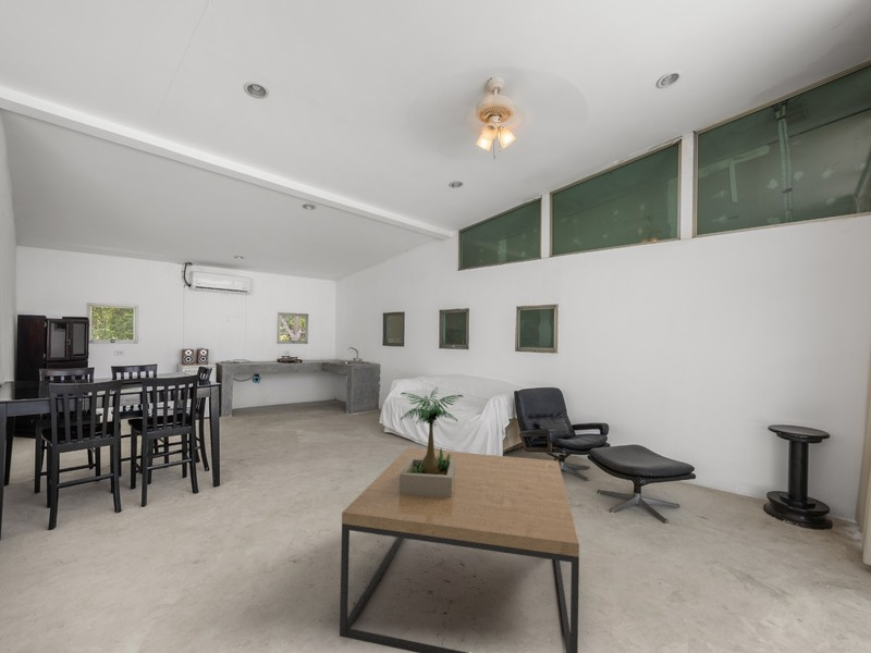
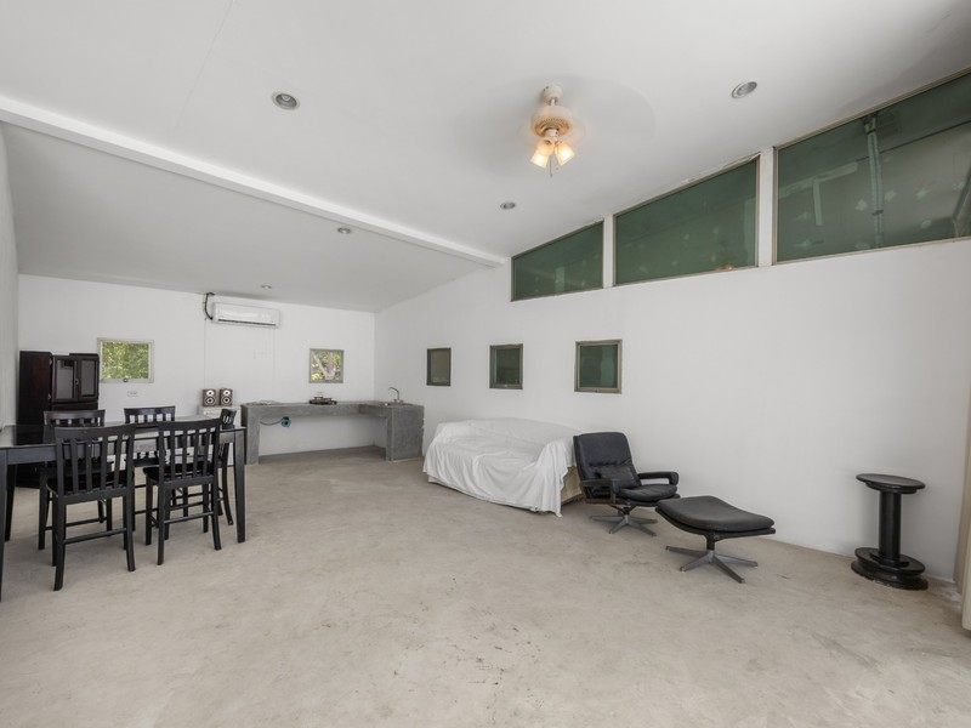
- coffee table [339,447,580,653]
- potted plant [400,386,465,497]
